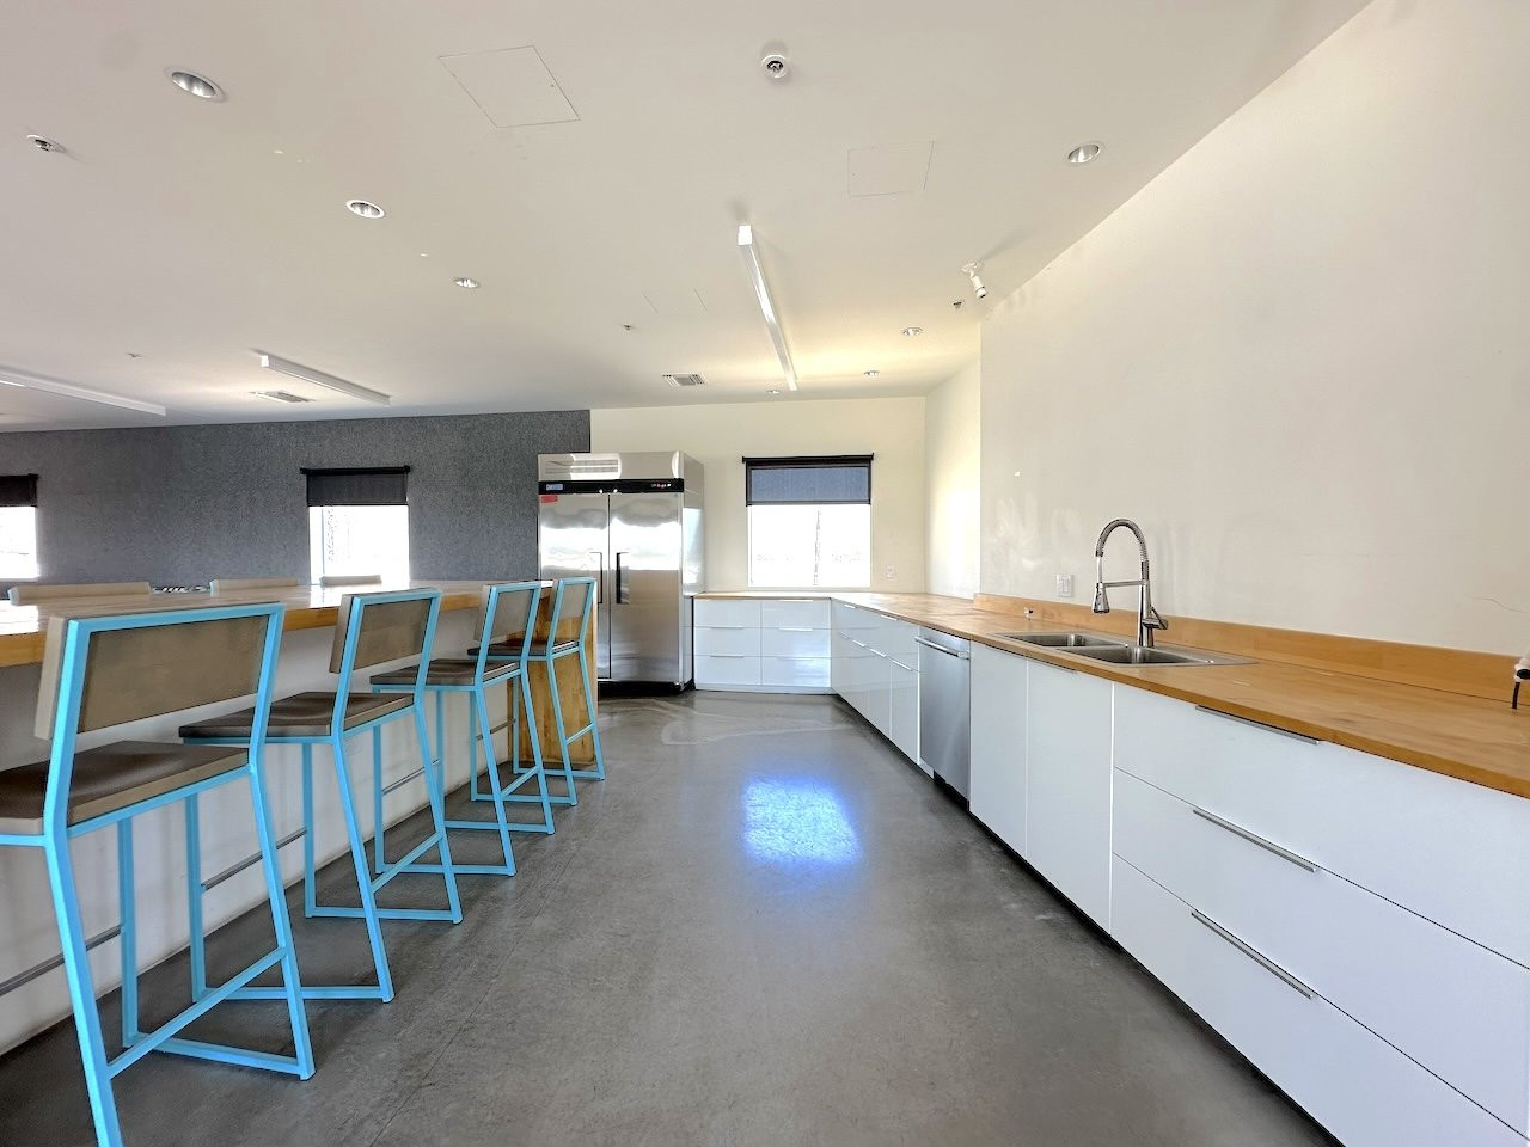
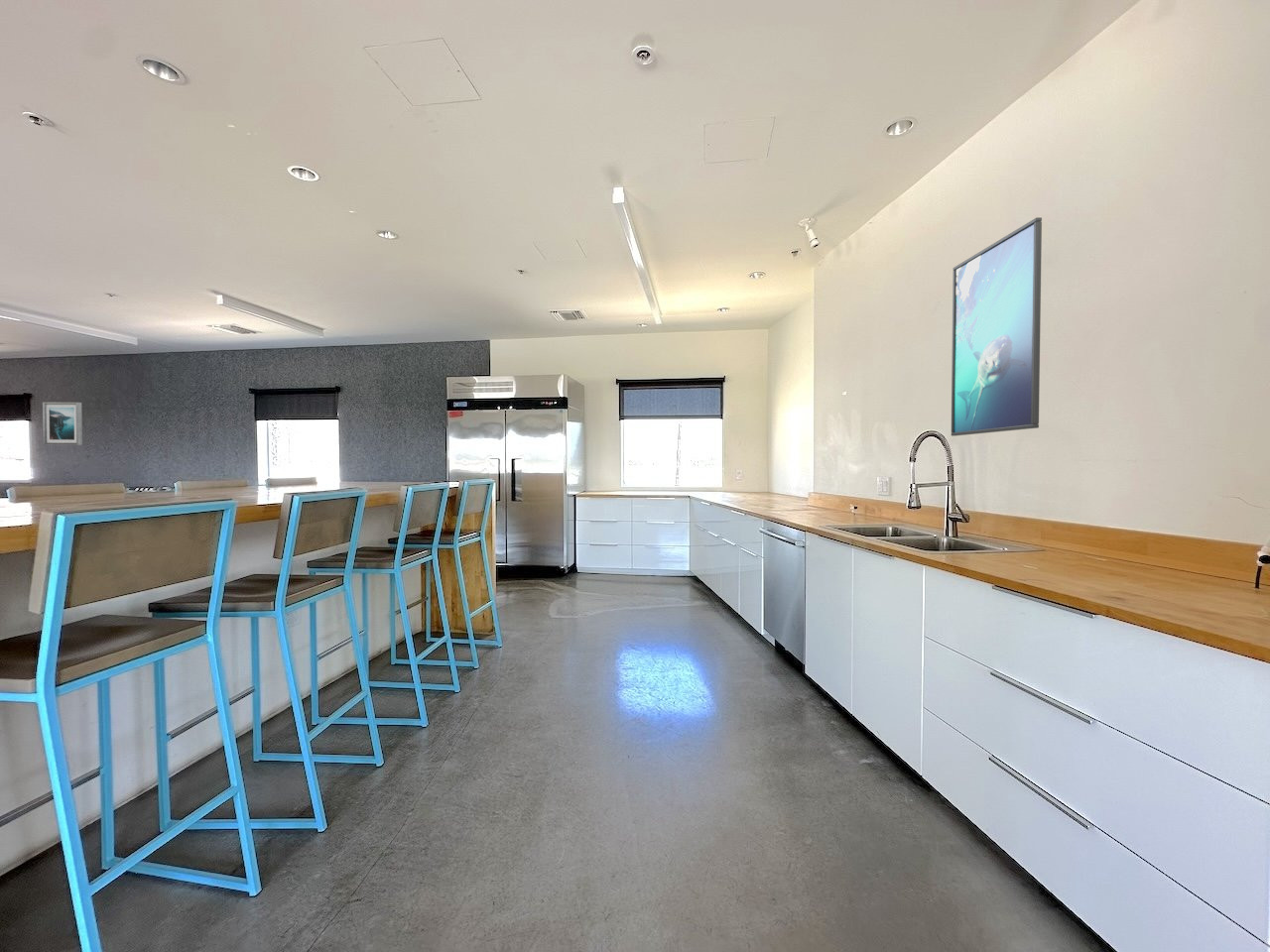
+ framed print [951,216,1043,437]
+ wall art [42,402,83,446]
